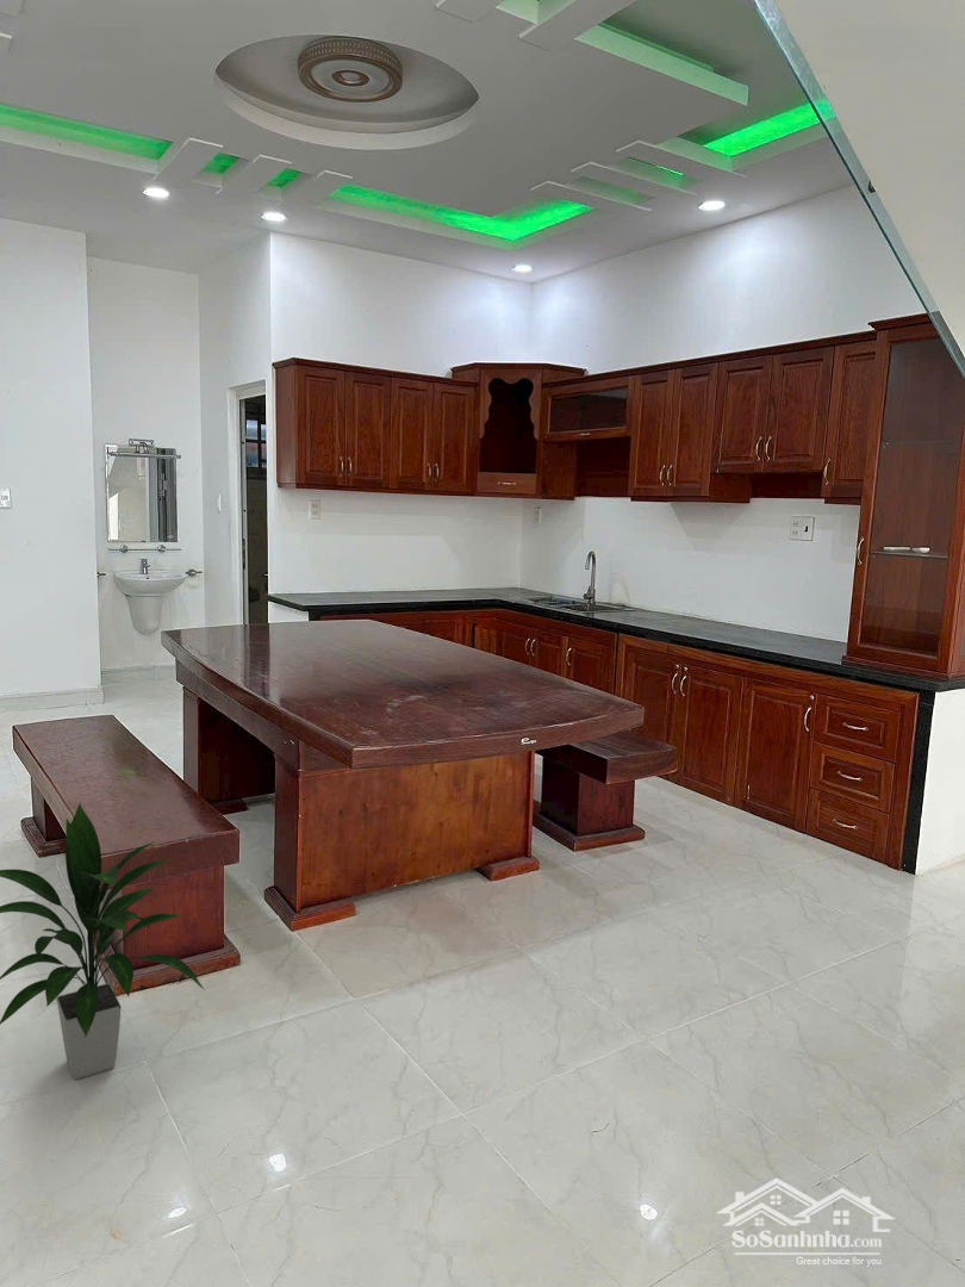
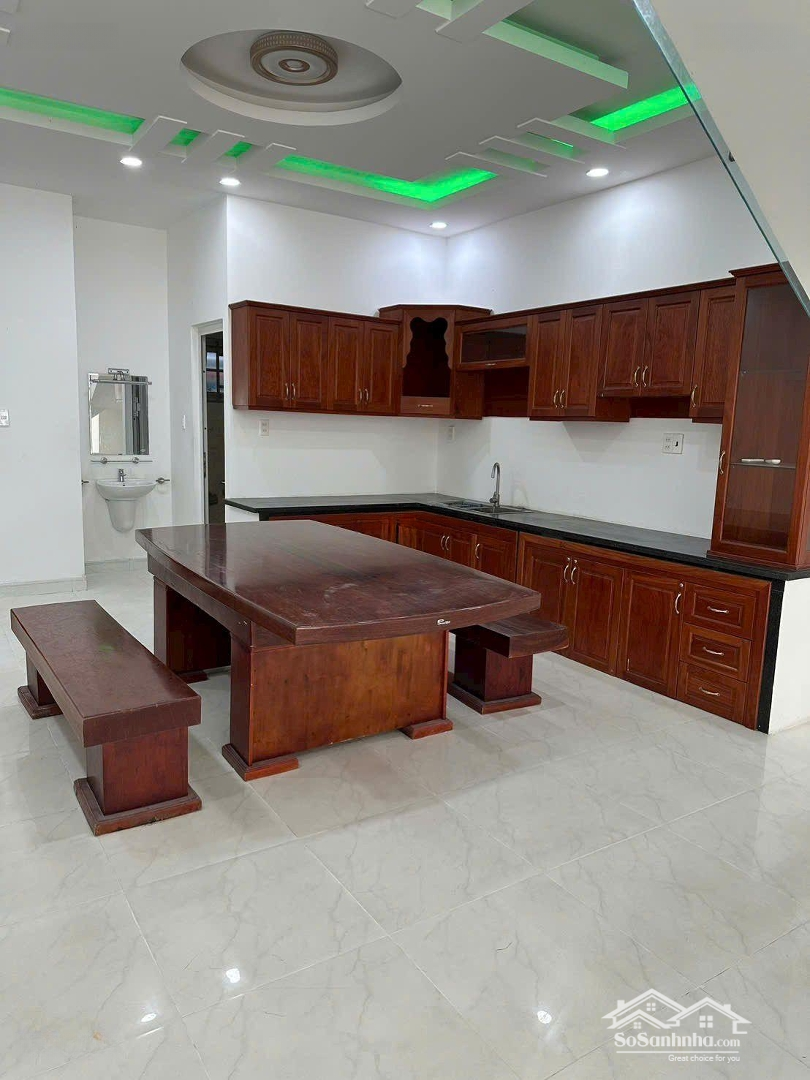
- indoor plant [0,802,206,1081]
